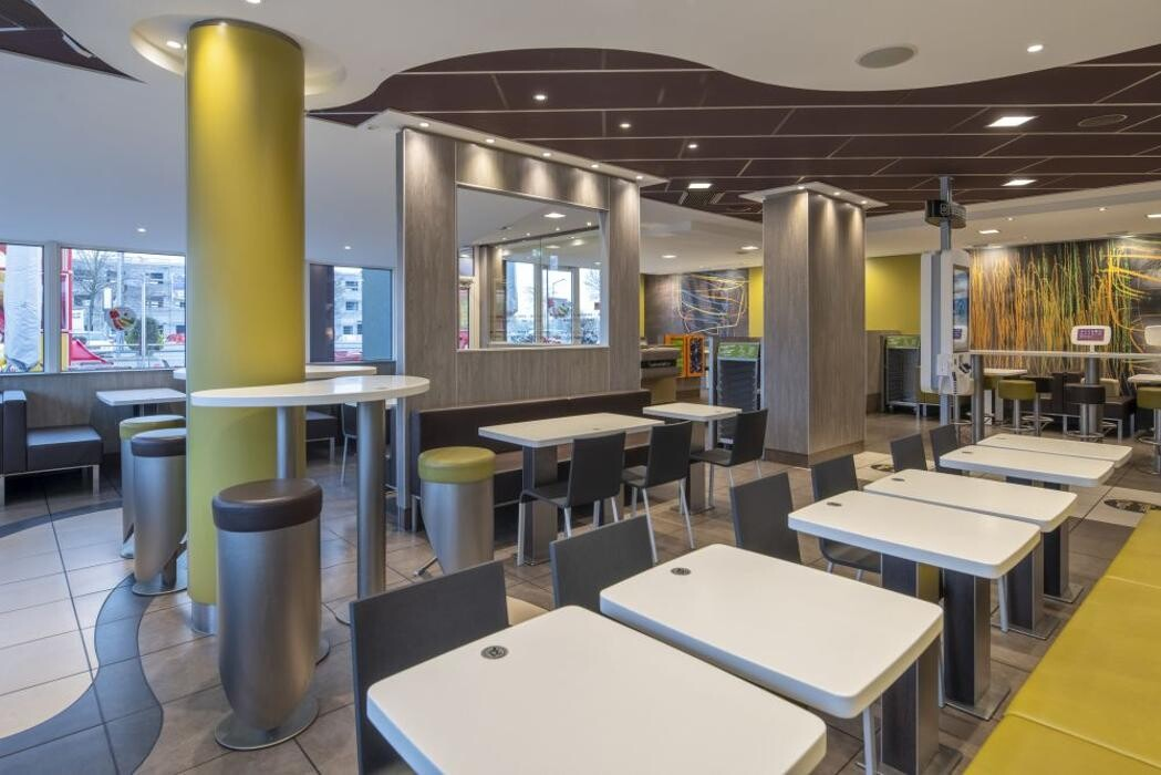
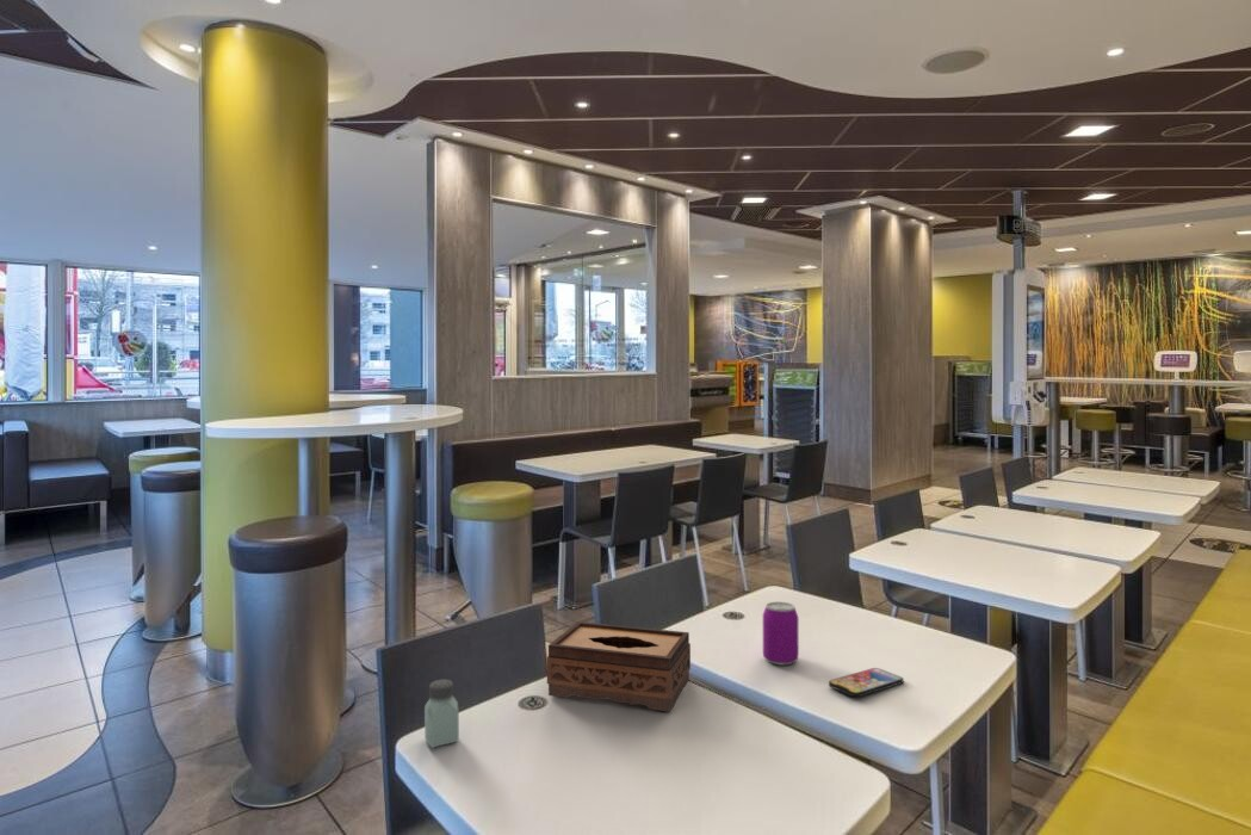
+ saltshaker [423,679,460,749]
+ beverage can [762,601,800,667]
+ tissue box [546,620,692,712]
+ smartphone [828,667,904,698]
